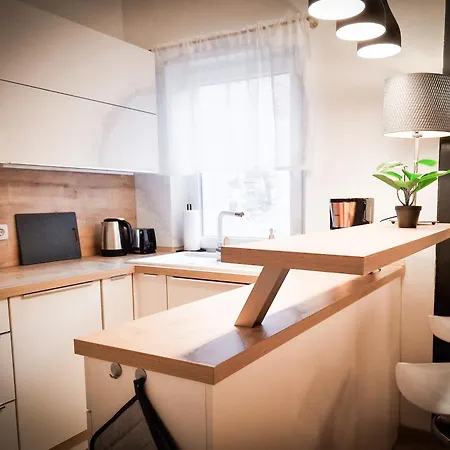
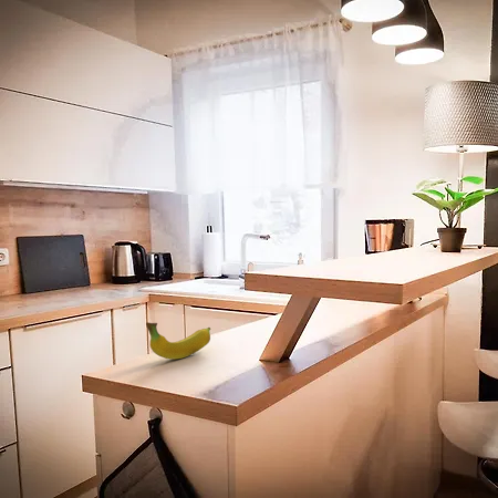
+ fruit [145,321,211,360]
